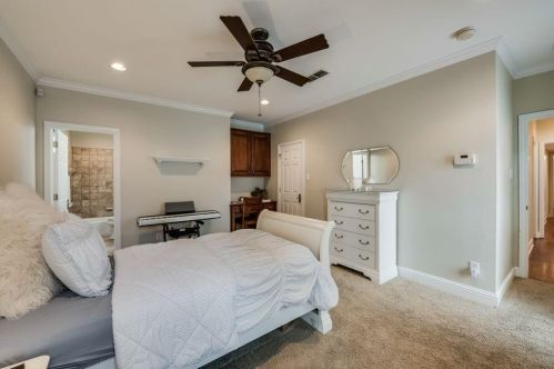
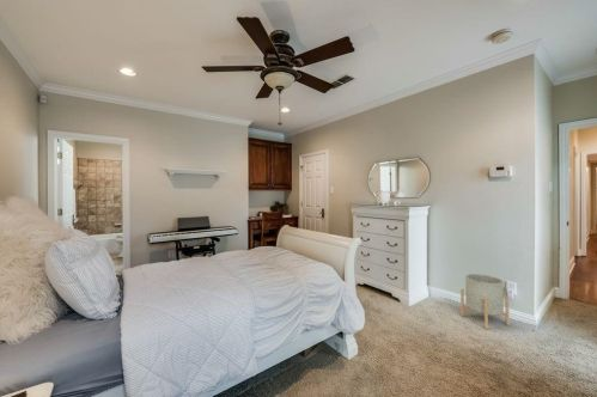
+ planter [459,273,510,330]
